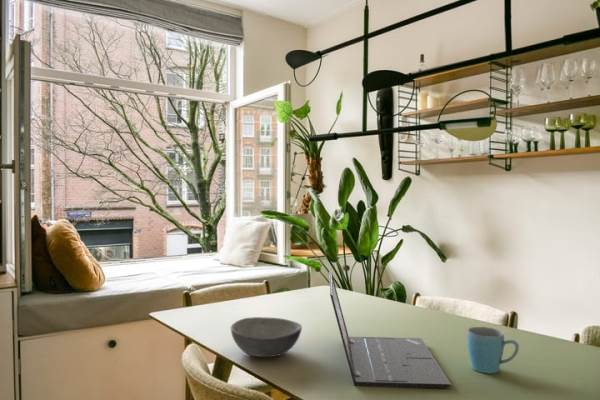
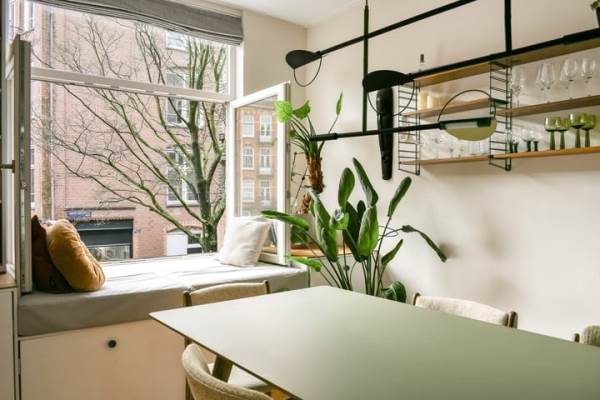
- mug [466,326,520,374]
- bowl [230,316,303,358]
- laptop [328,269,452,389]
